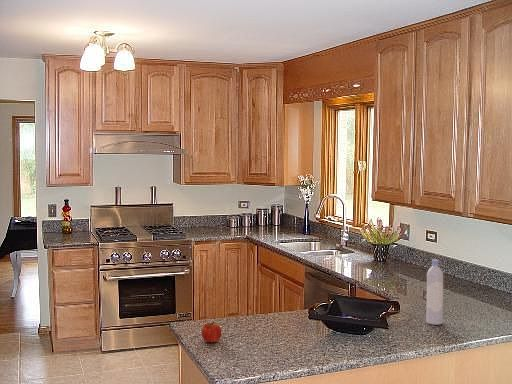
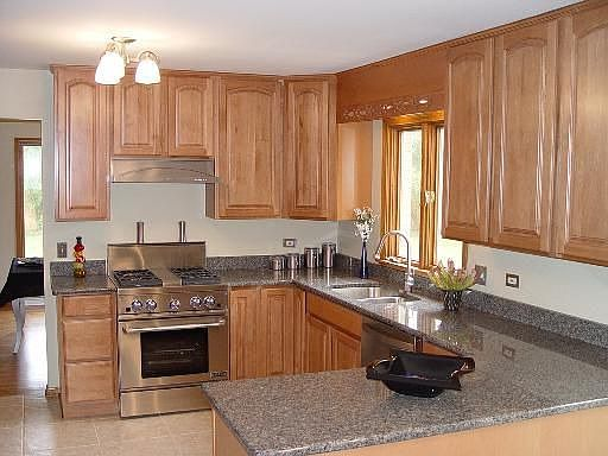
- bottle [425,259,444,326]
- fruit [201,321,223,343]
